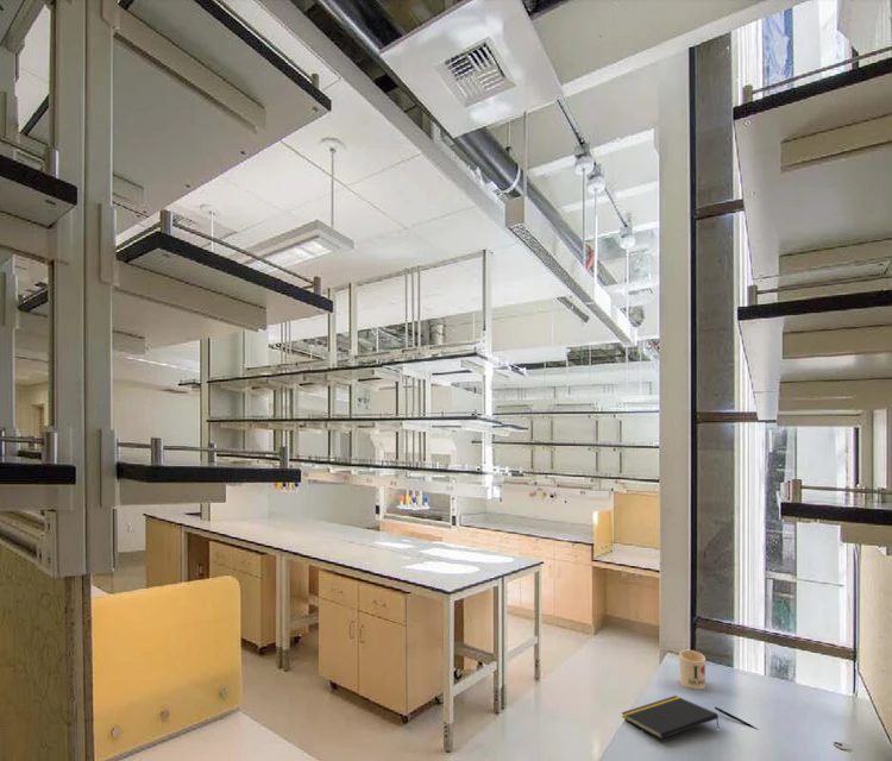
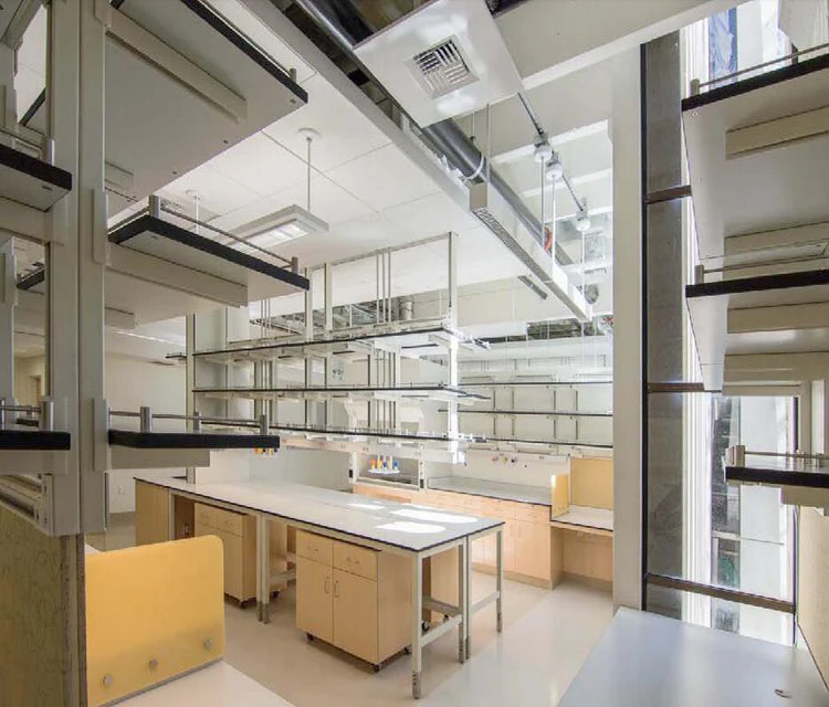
- mug [678,649,706,691]
- notepad [620,694,720,740]
- pen [714,705,760,731]
